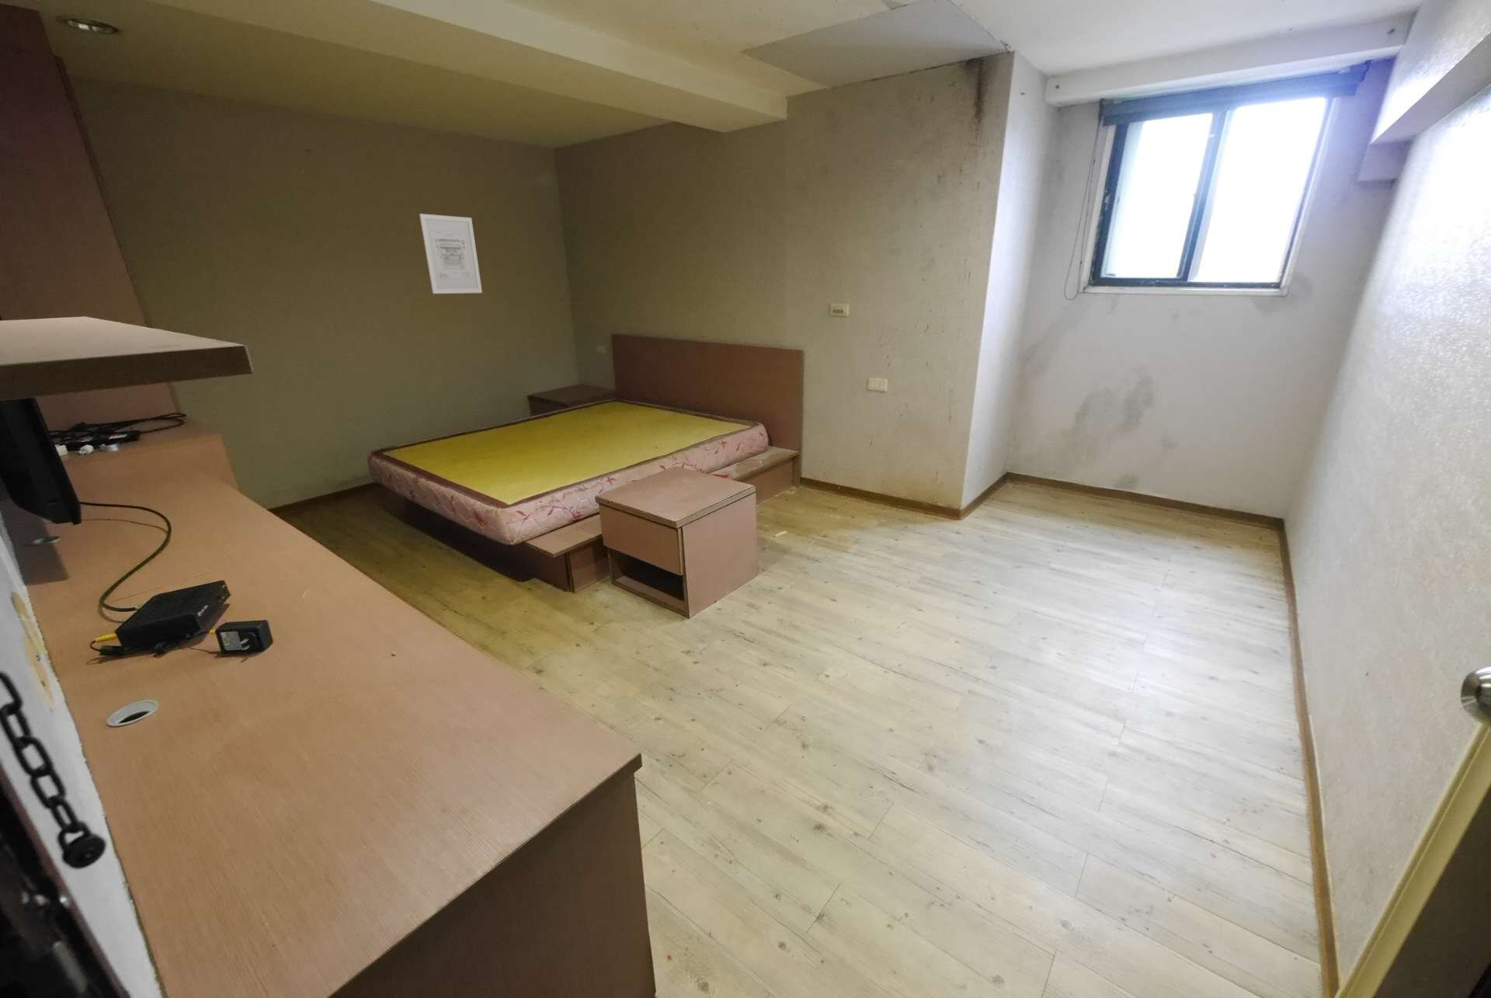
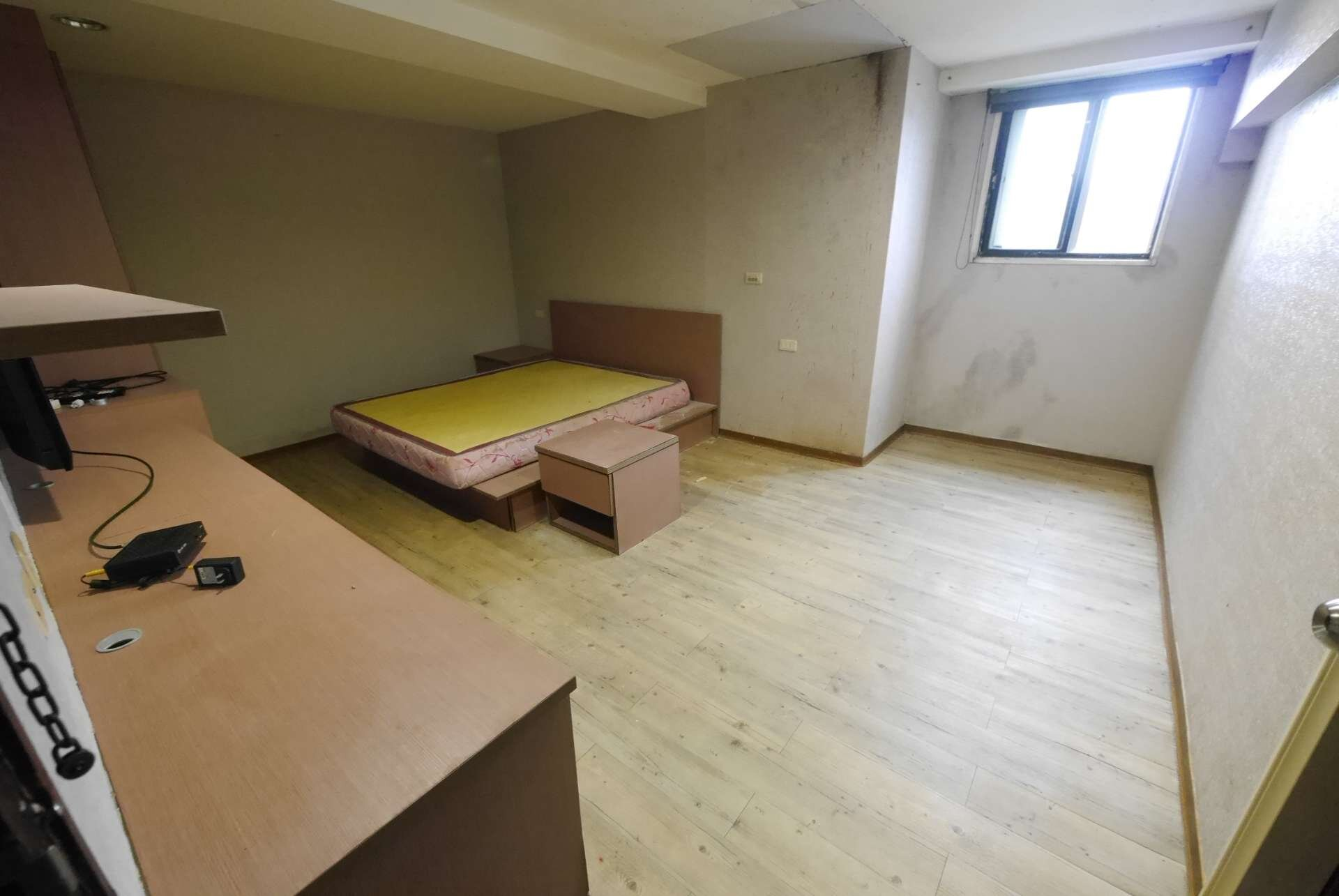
- wall art [419,213,483,294]
